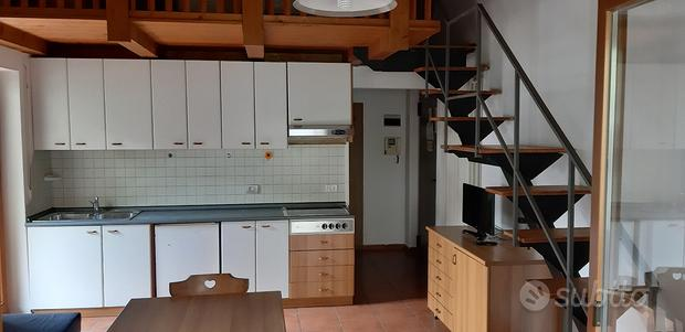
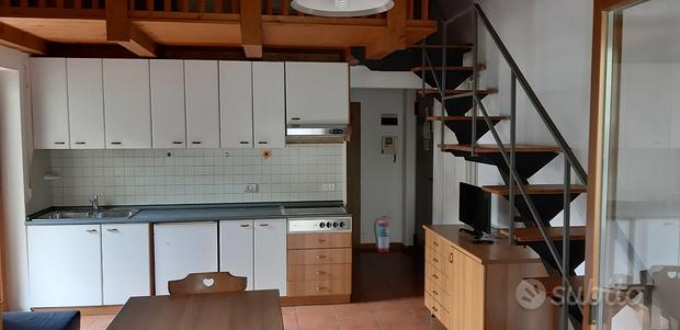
+ fire extinguisher [373,213,394,253]
